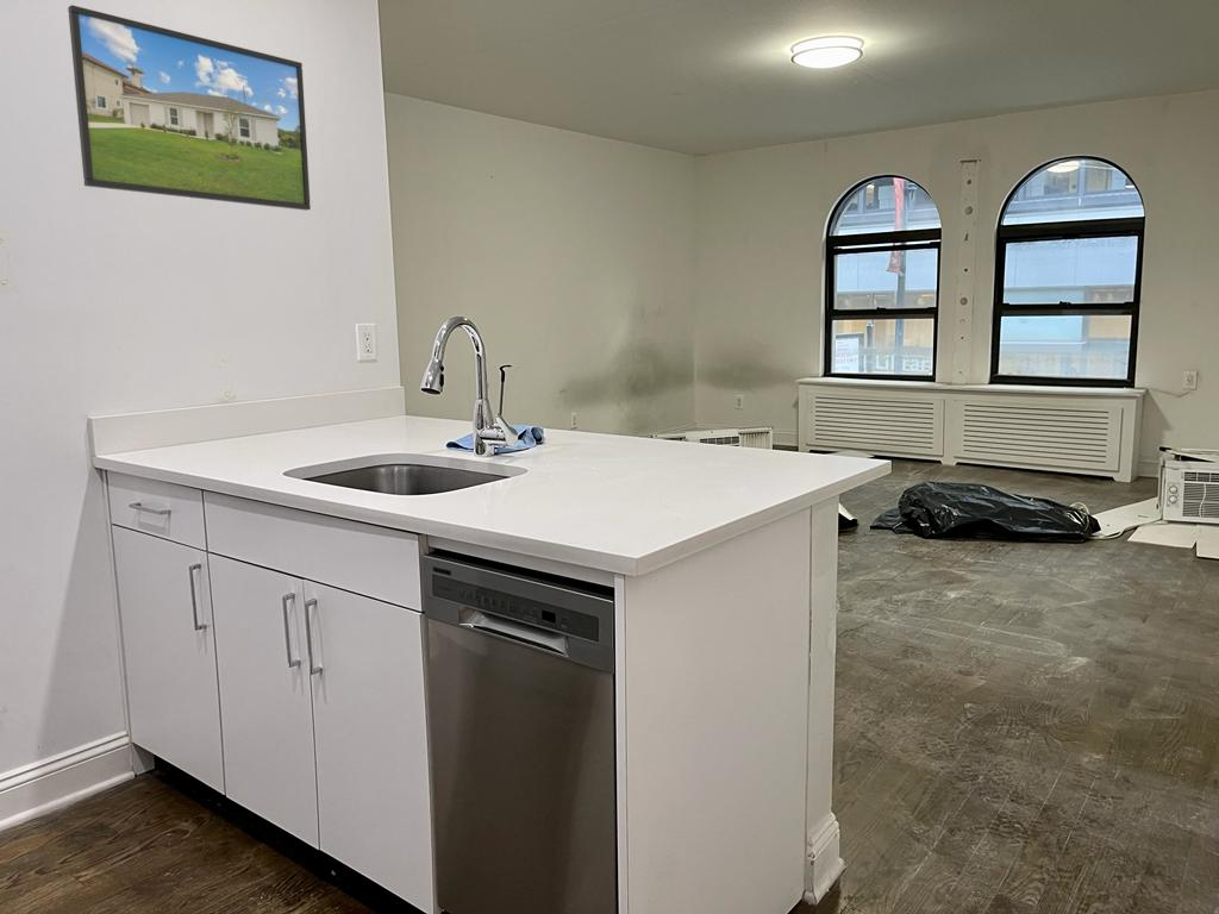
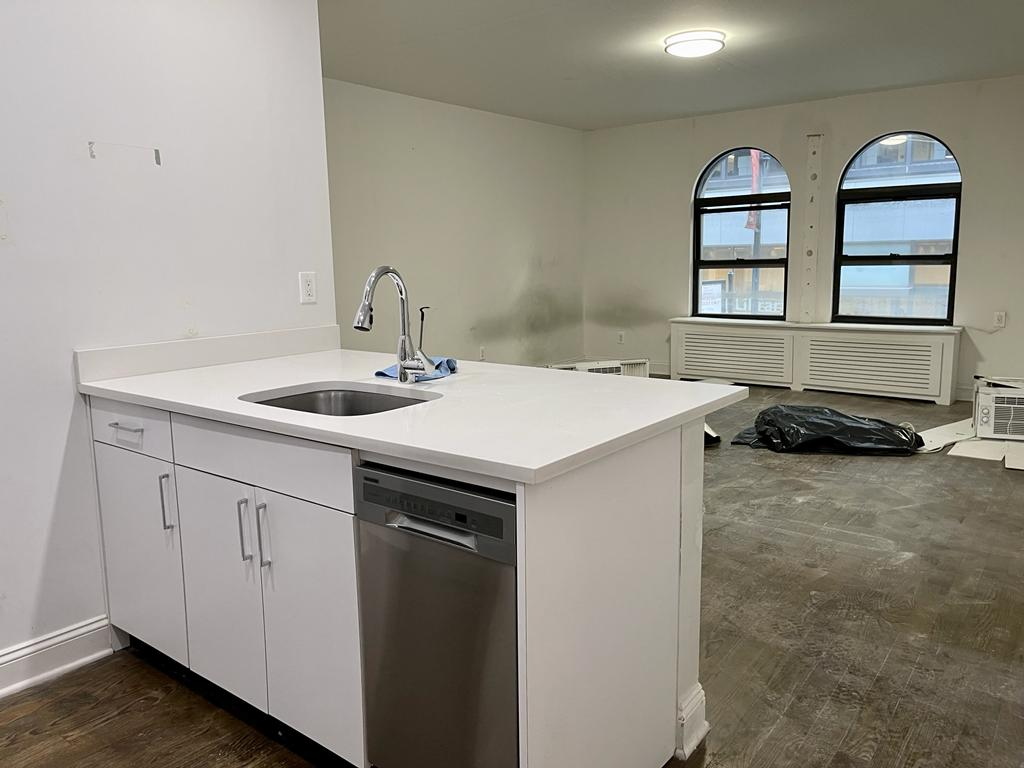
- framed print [67,4,312,212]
